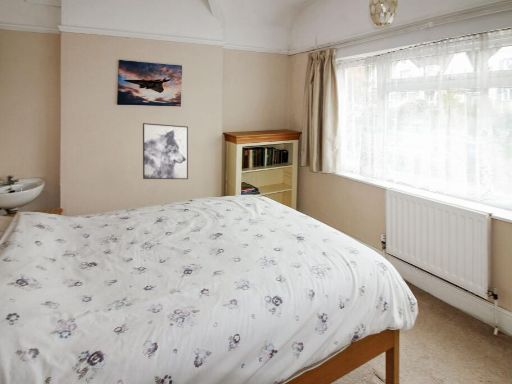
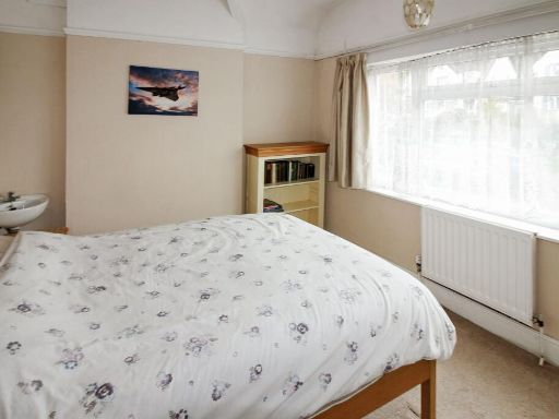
- wall art [142,122,189,180]
